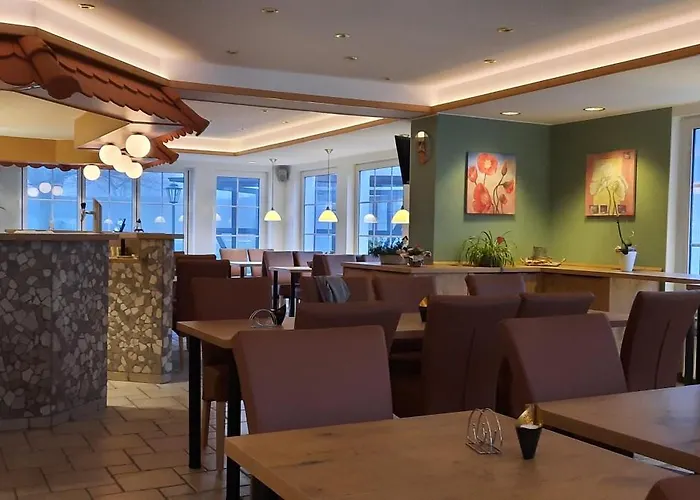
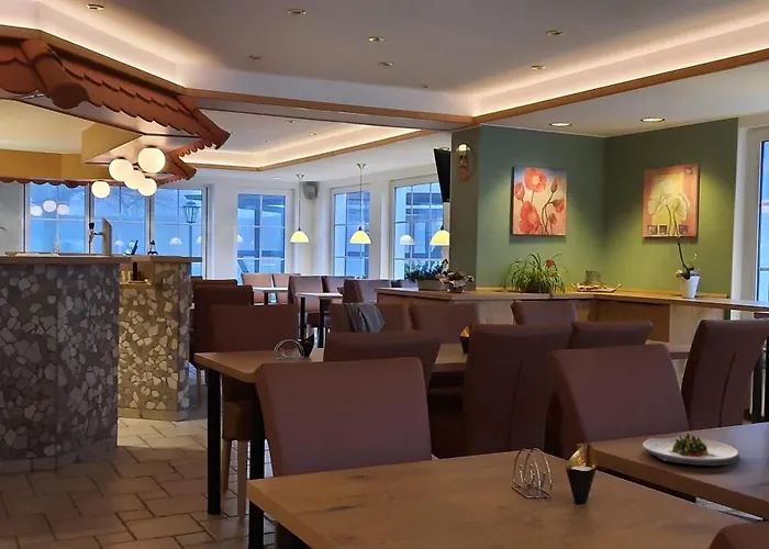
+ salad plate [642,432,740,467]
